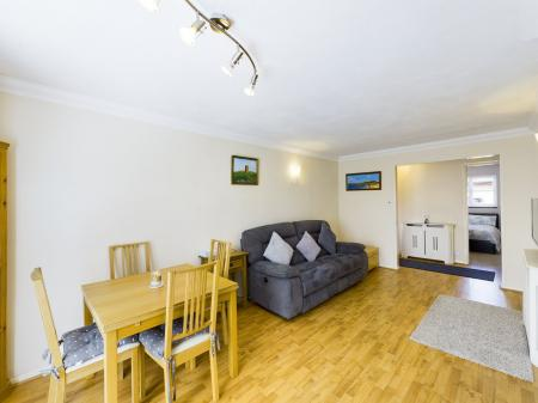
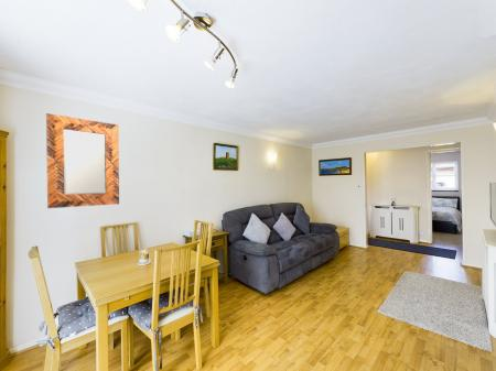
+ home mirror [45,112,120,209]
